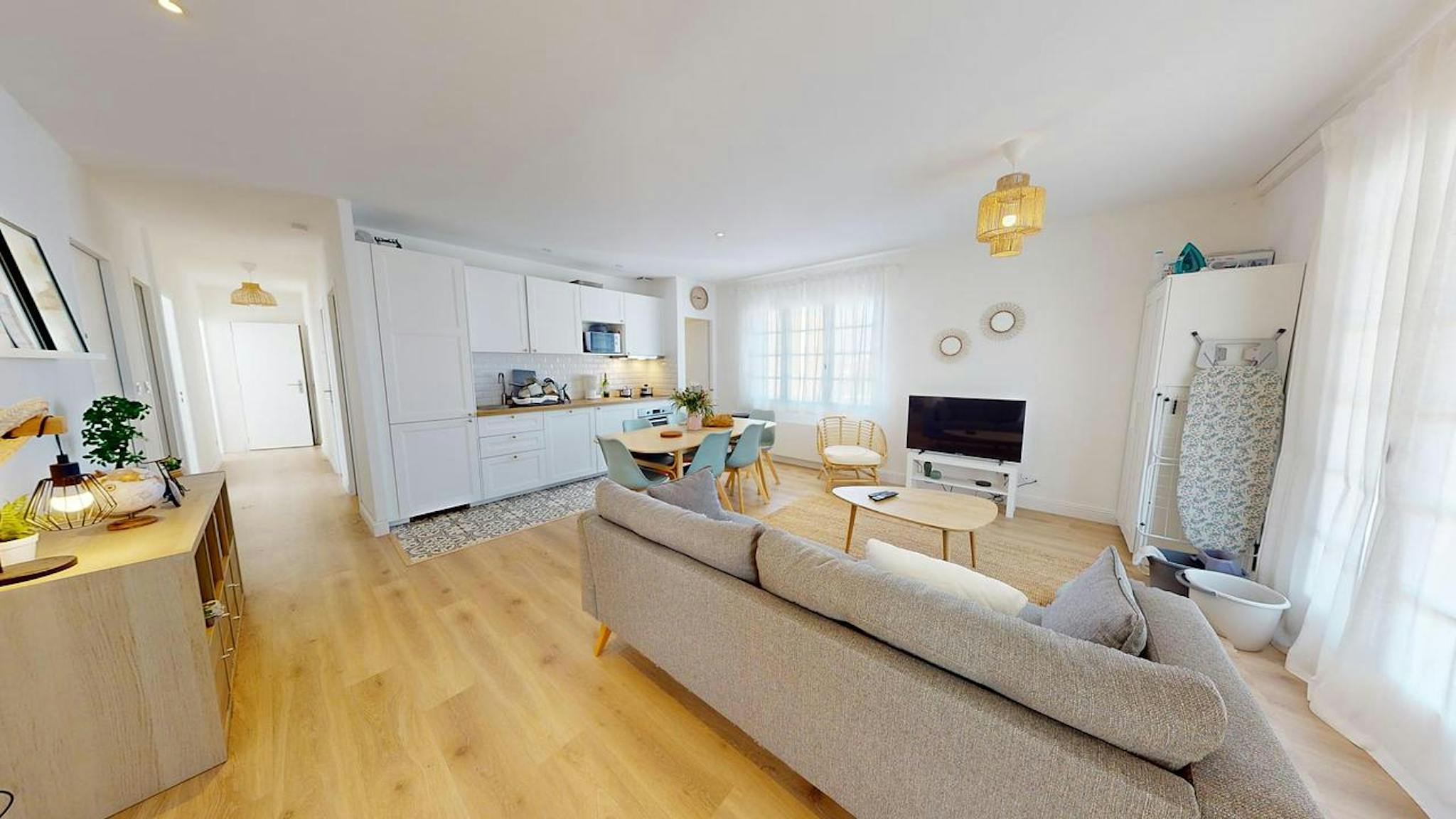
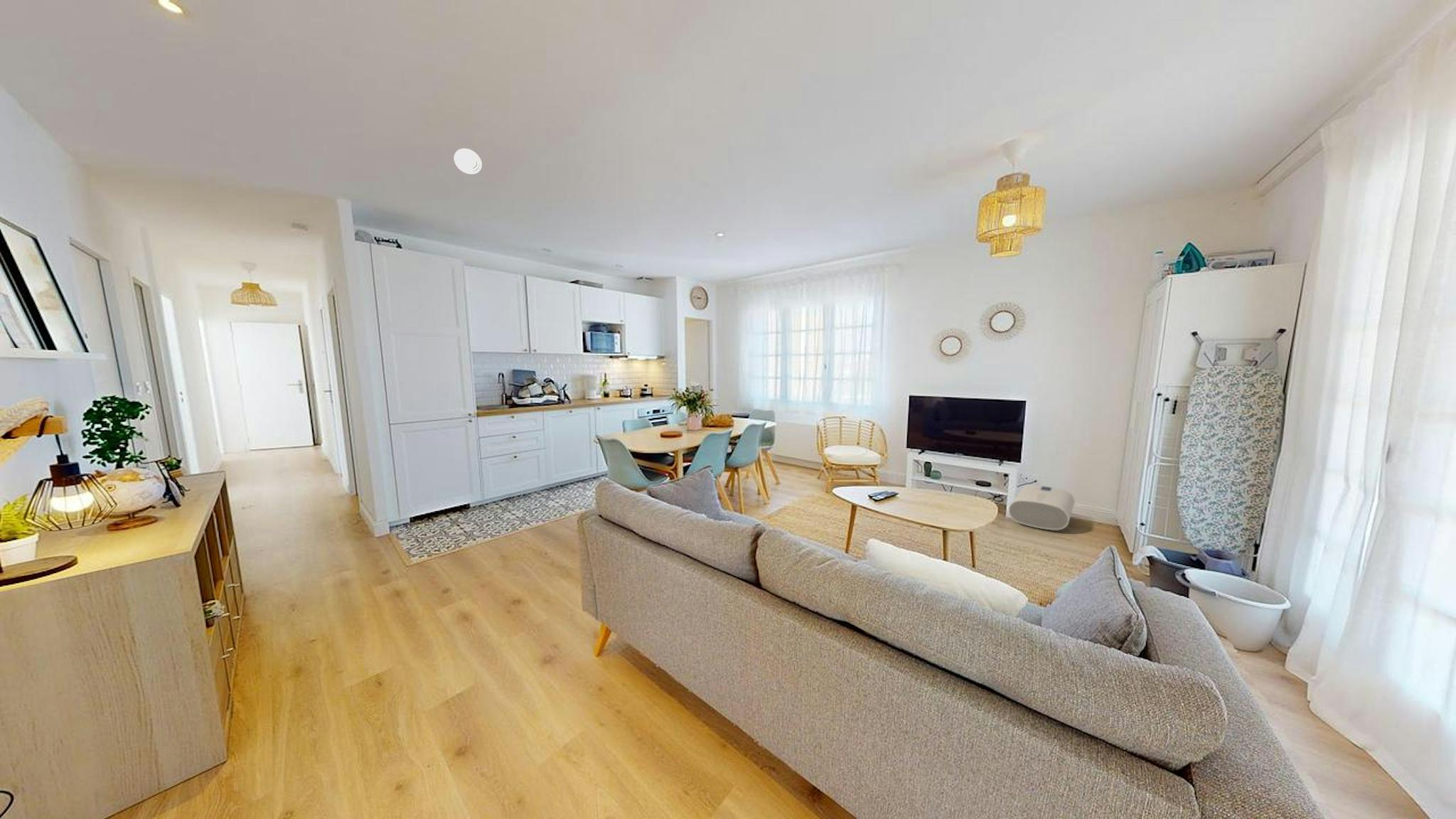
+ water heater [1008,485,1076,530]
+ smoke detector [454,148,483,175]
